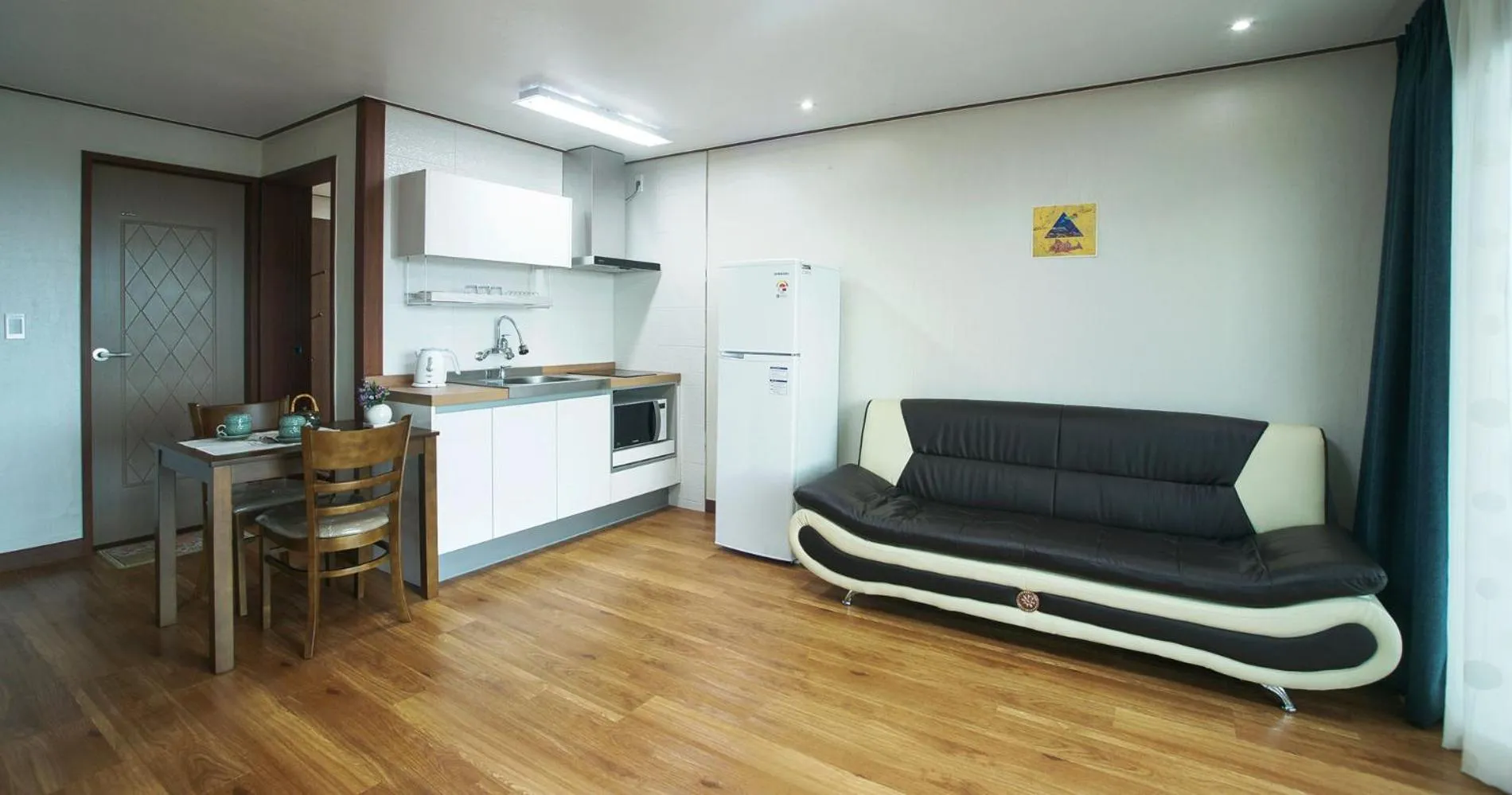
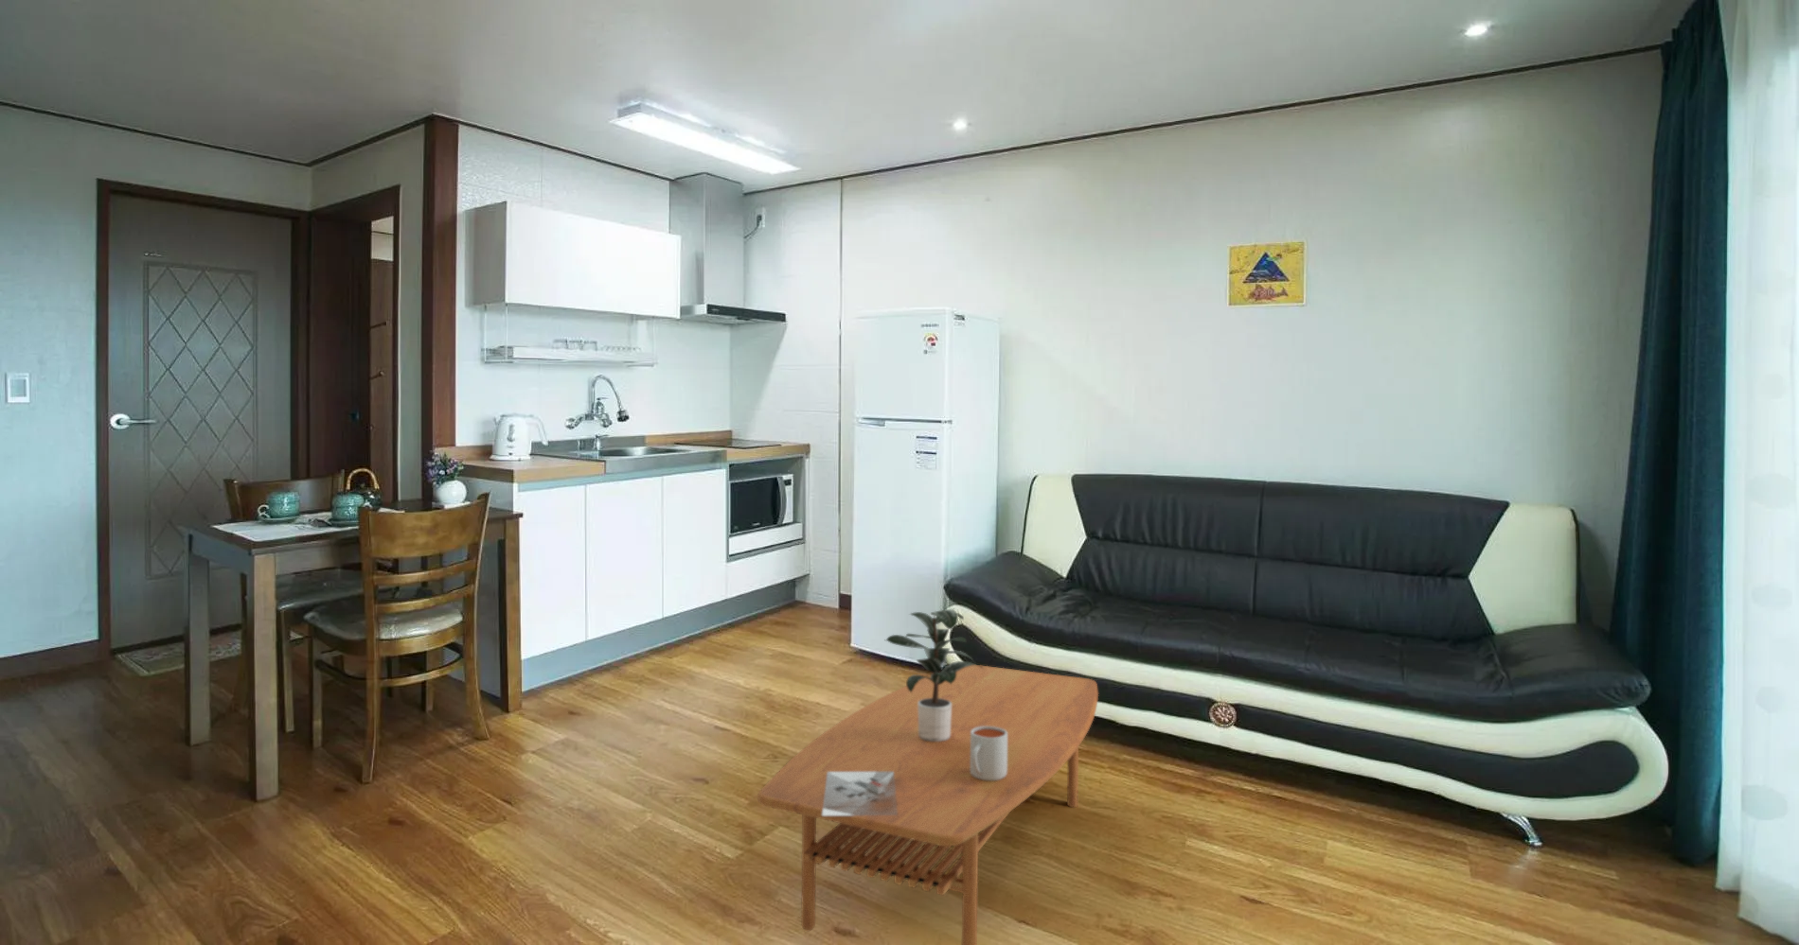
+ mug [971,726,1008,781]
+ coffee table [757,664,1099,945]
+ architectural model [822,771,897,815]
+ potted plant [884,609,983,742]
